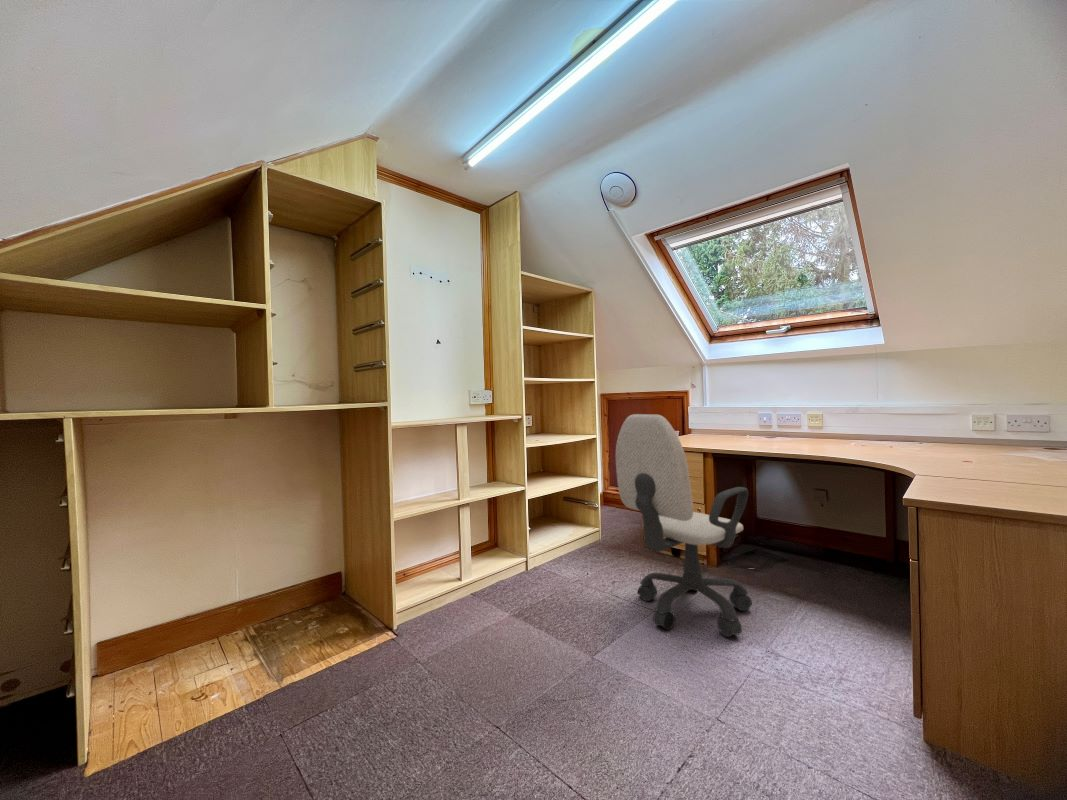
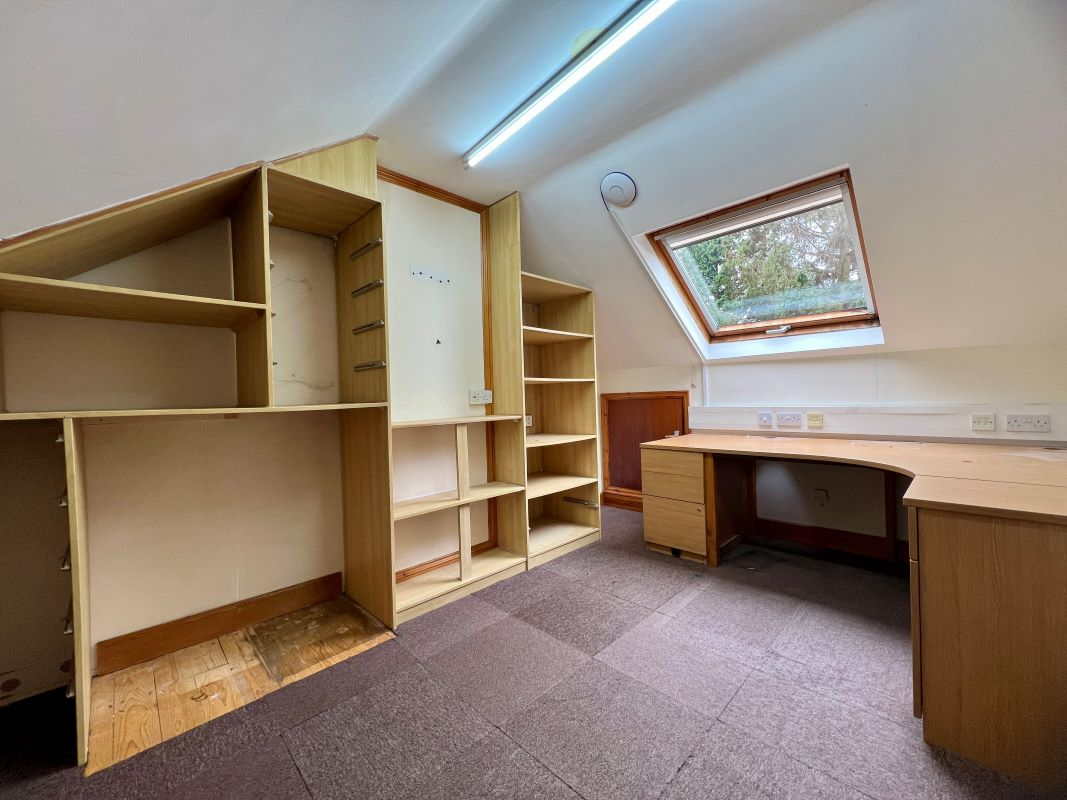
- office chair [615,413,753,638]
